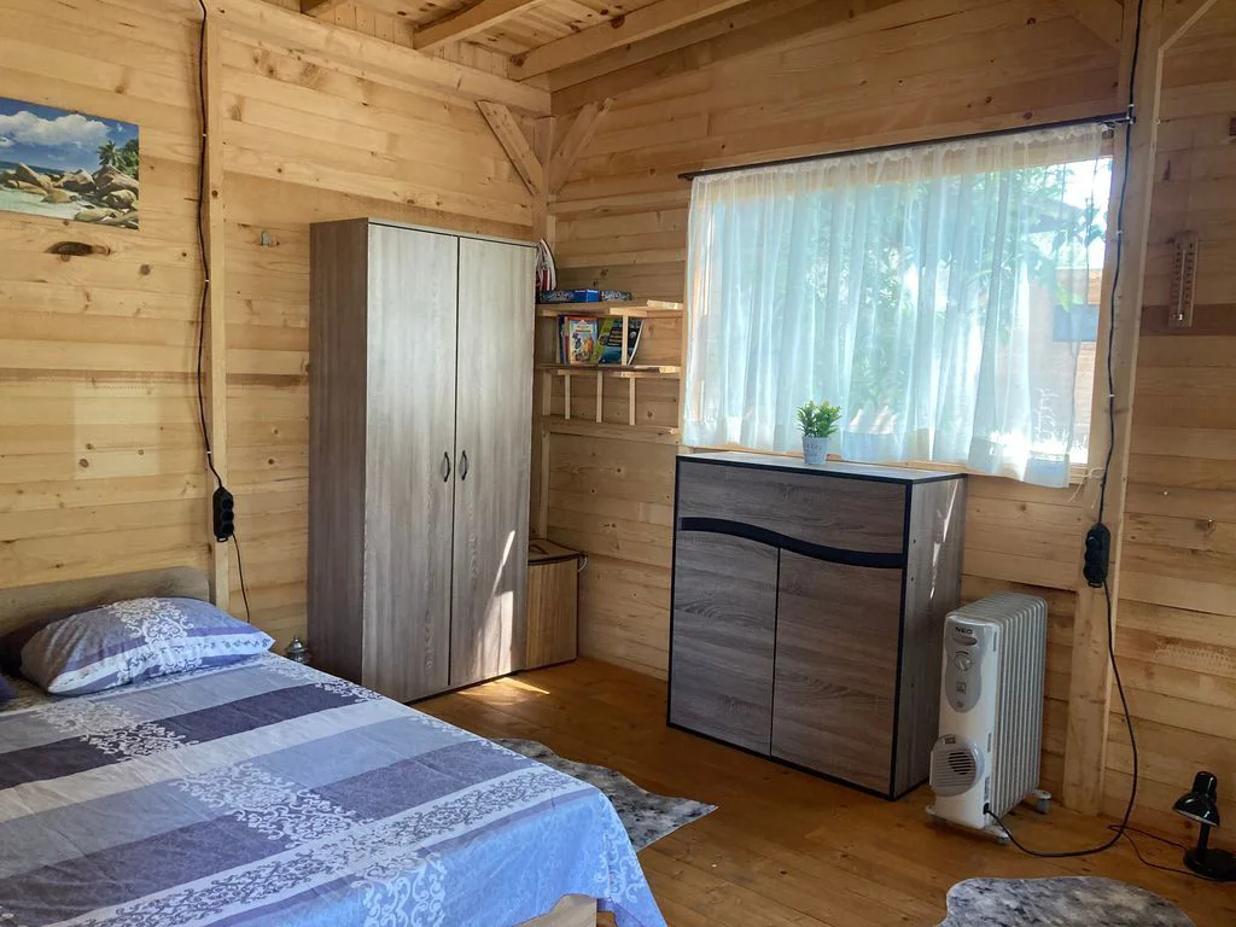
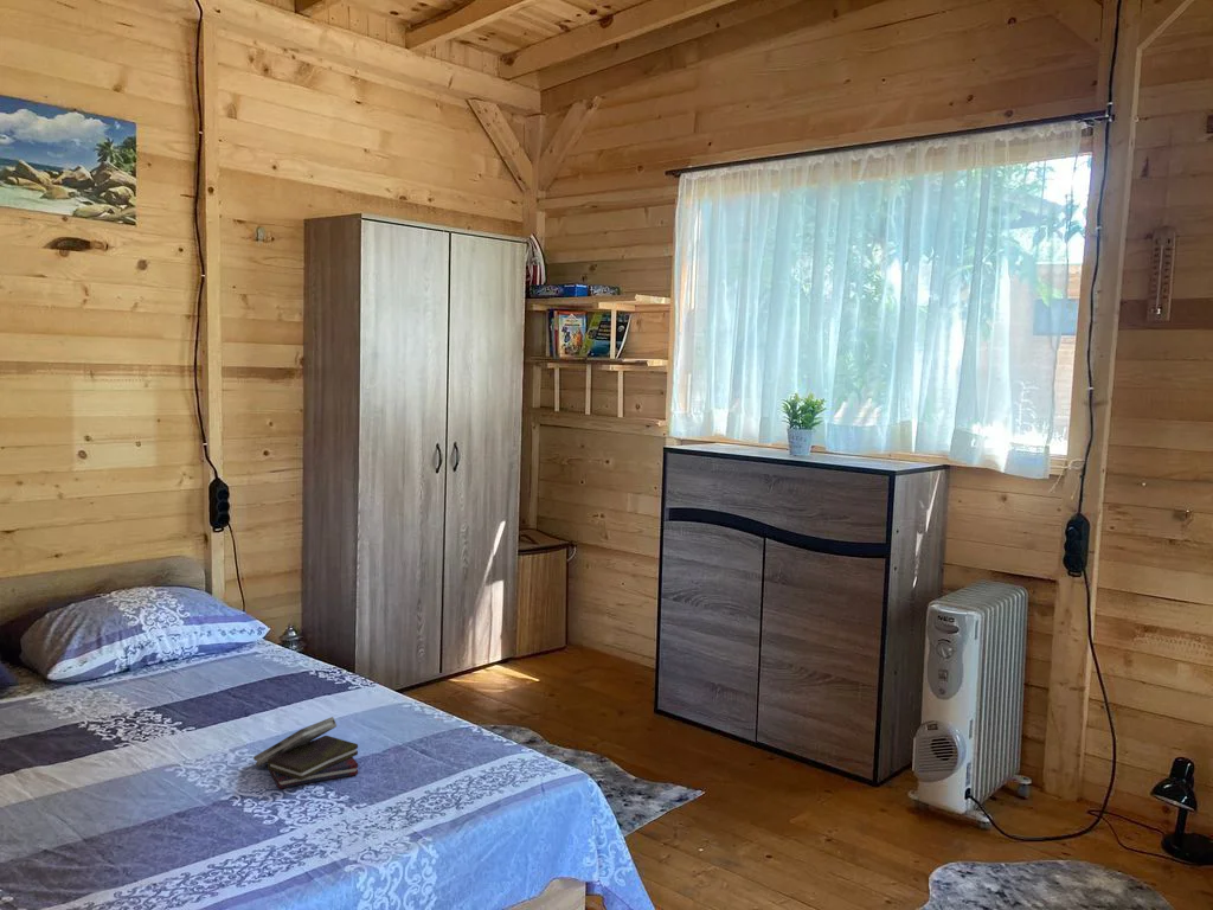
+ book [252,716,359,789]
